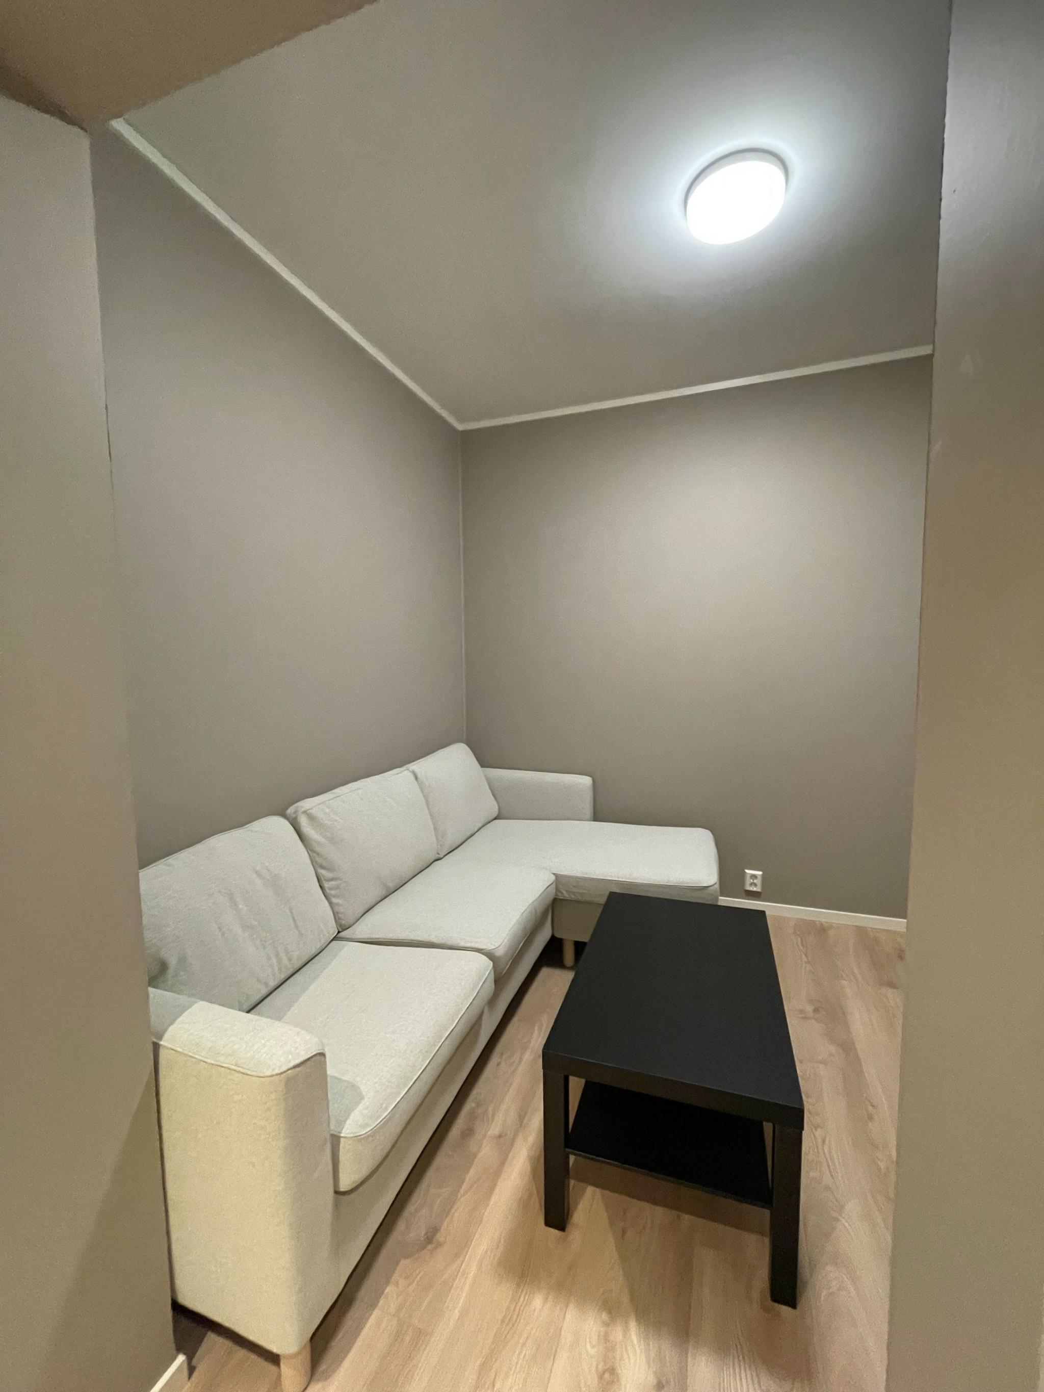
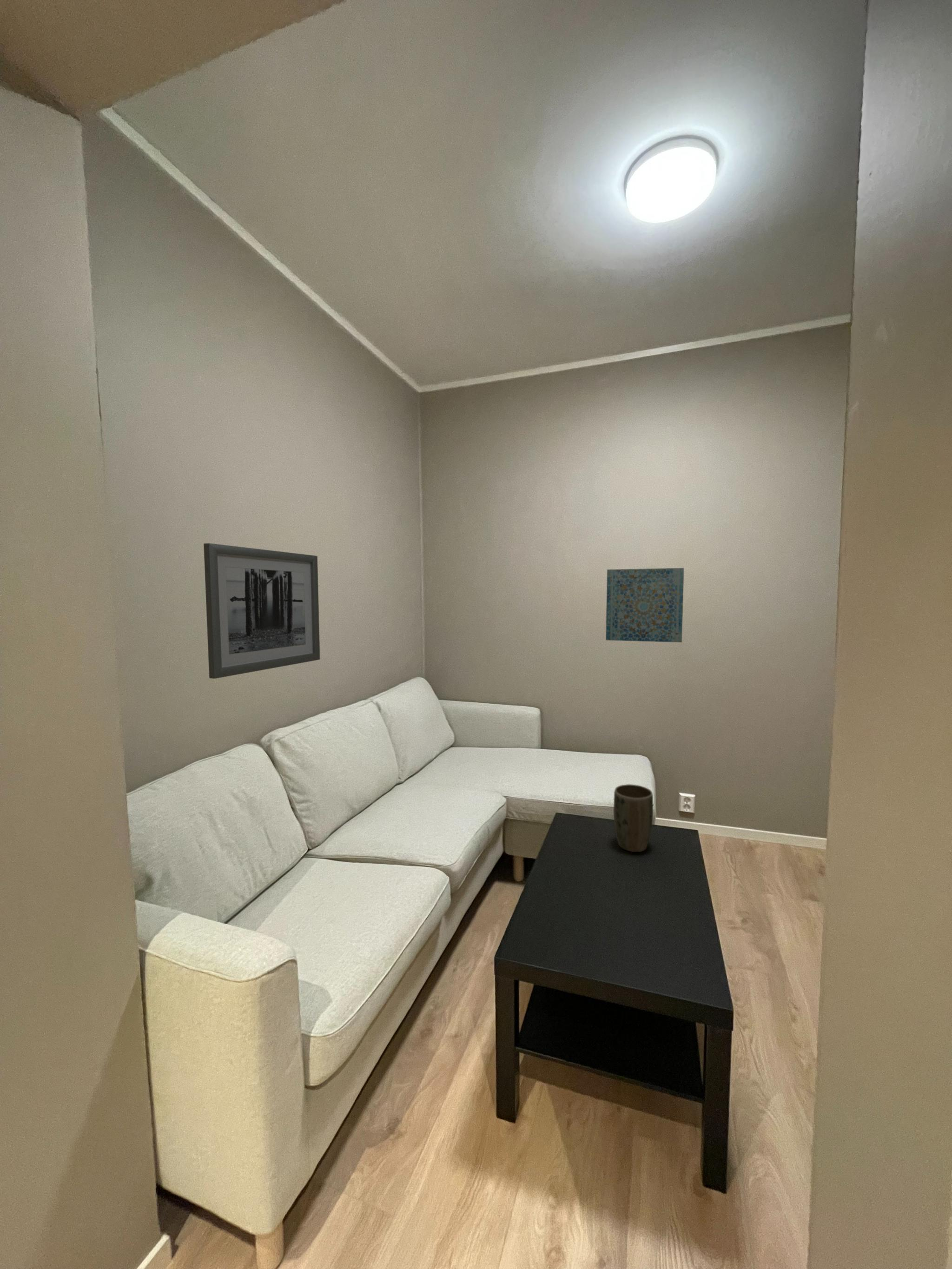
+ plant pot [613,784,654,853]
+ wall art [605,568,685,643]
+ wall art [203,543,320,679]
